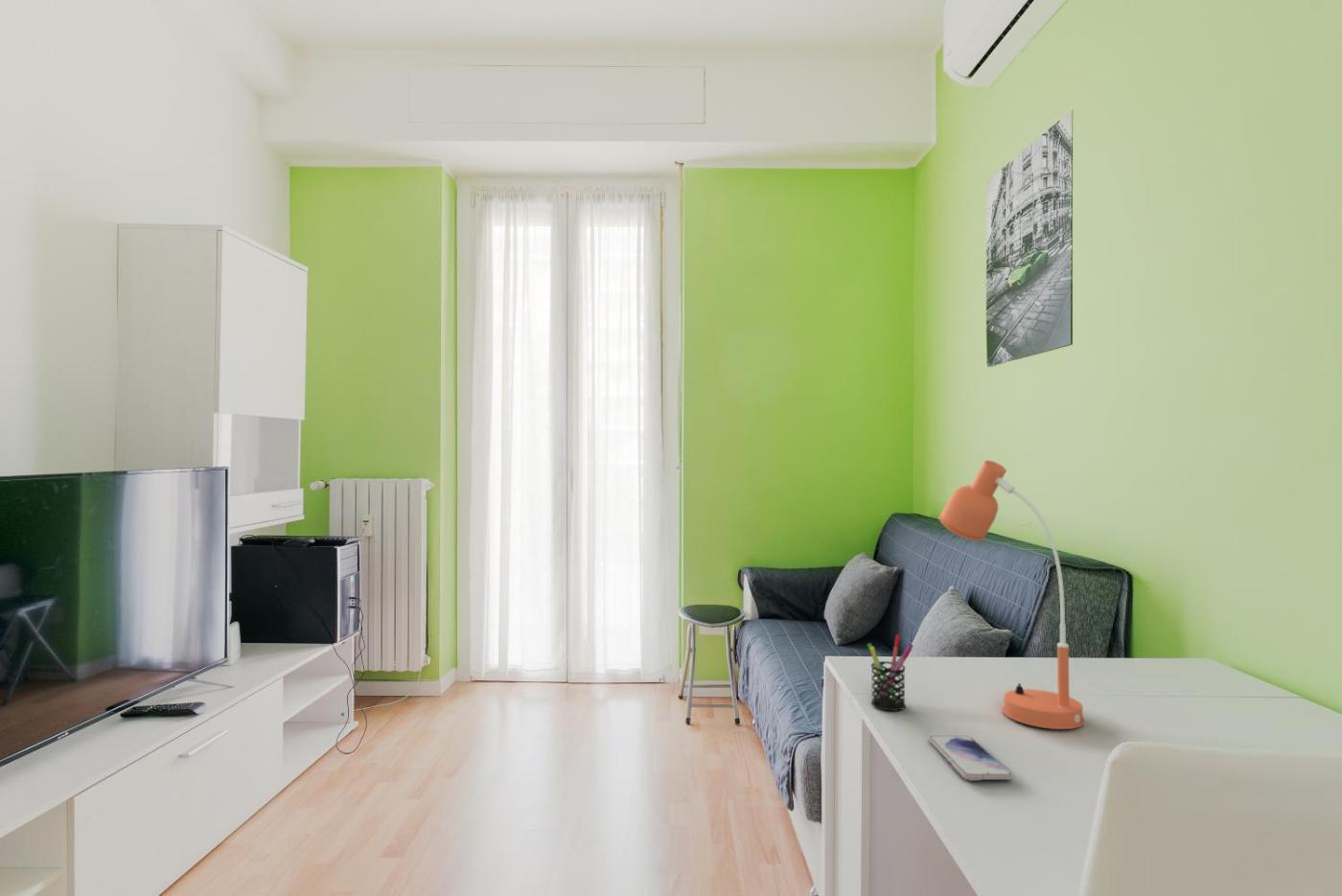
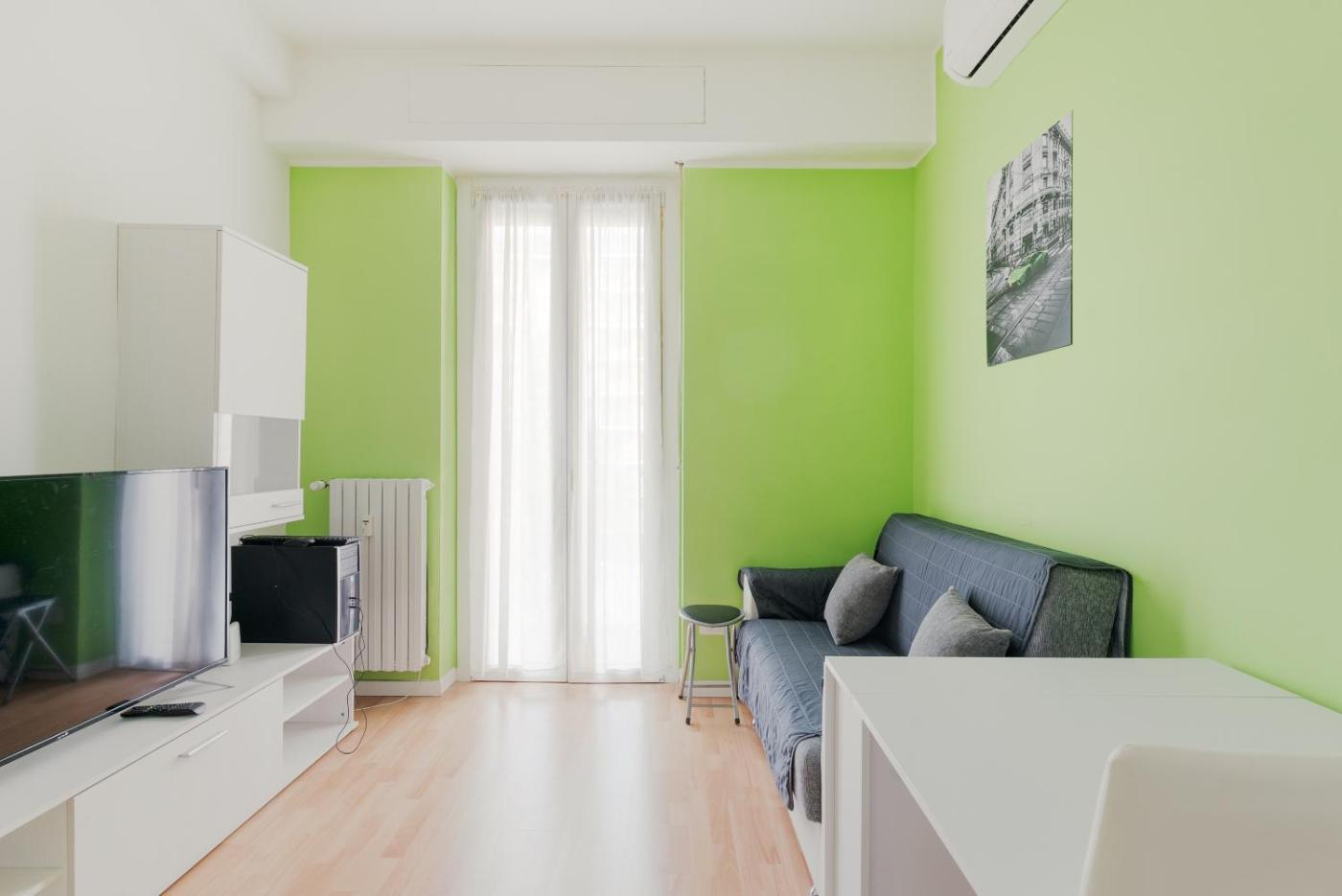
- smartphone [928,735,1014,782]
- pen holder [867,633,914,712]
- desk lamp [938,459,1085,730]
